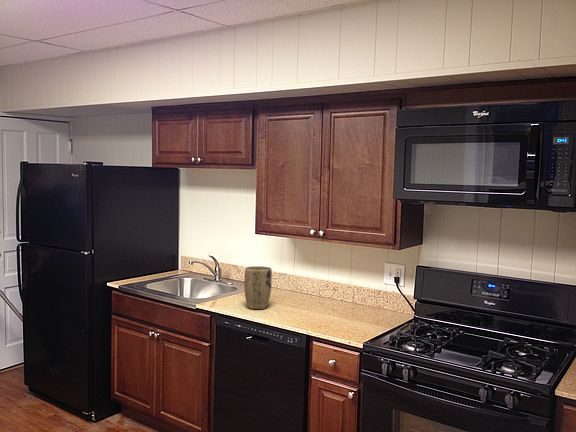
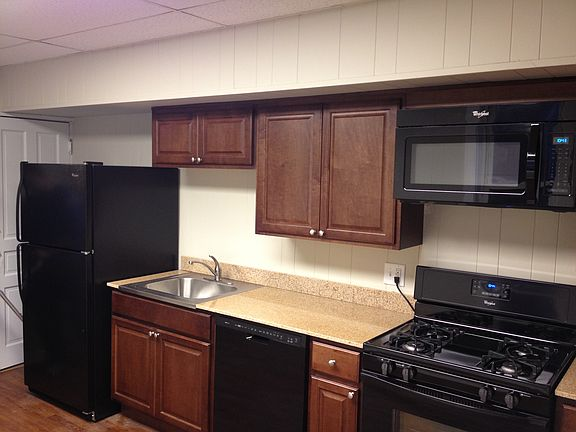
- plant pot [243,265,273,310]
